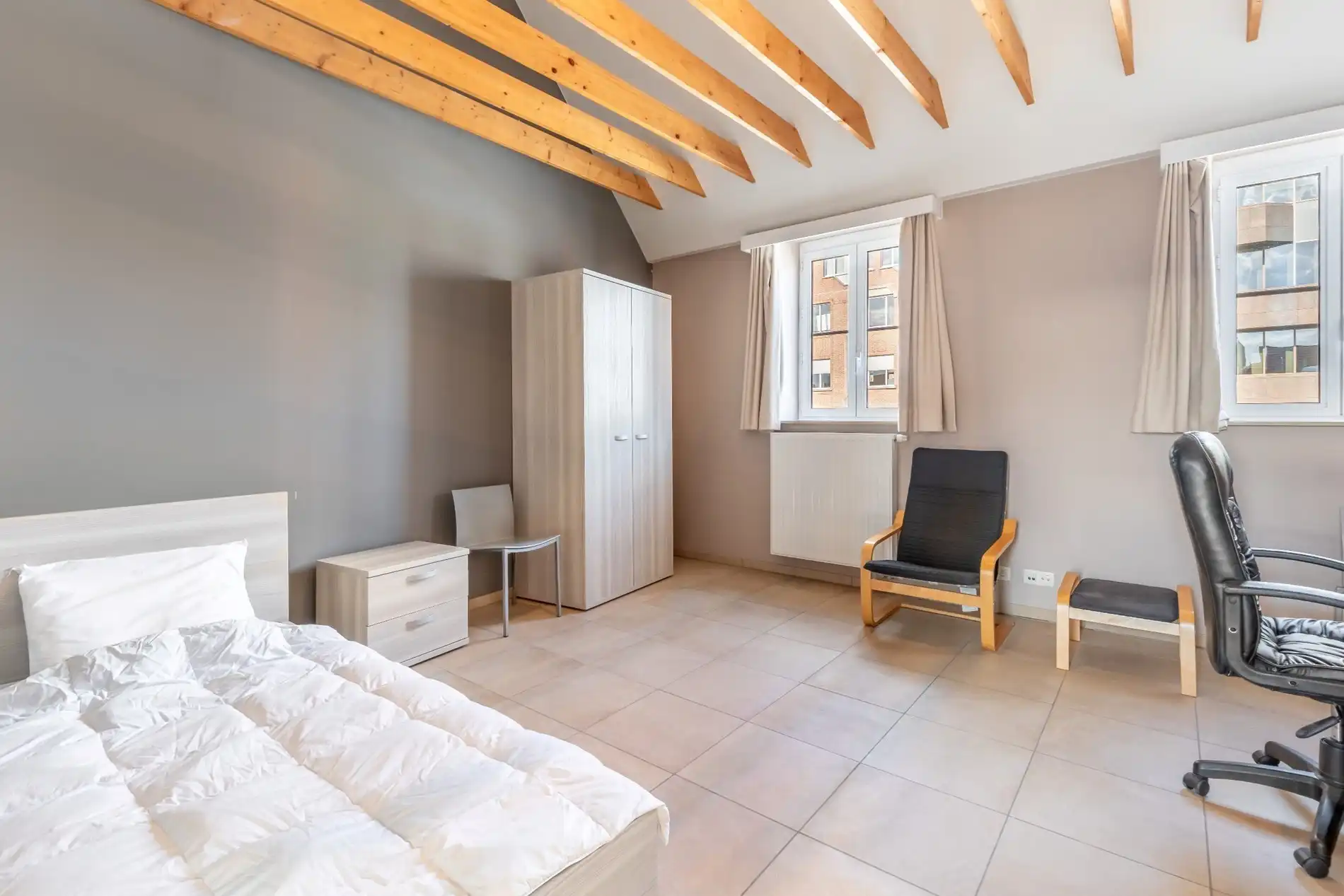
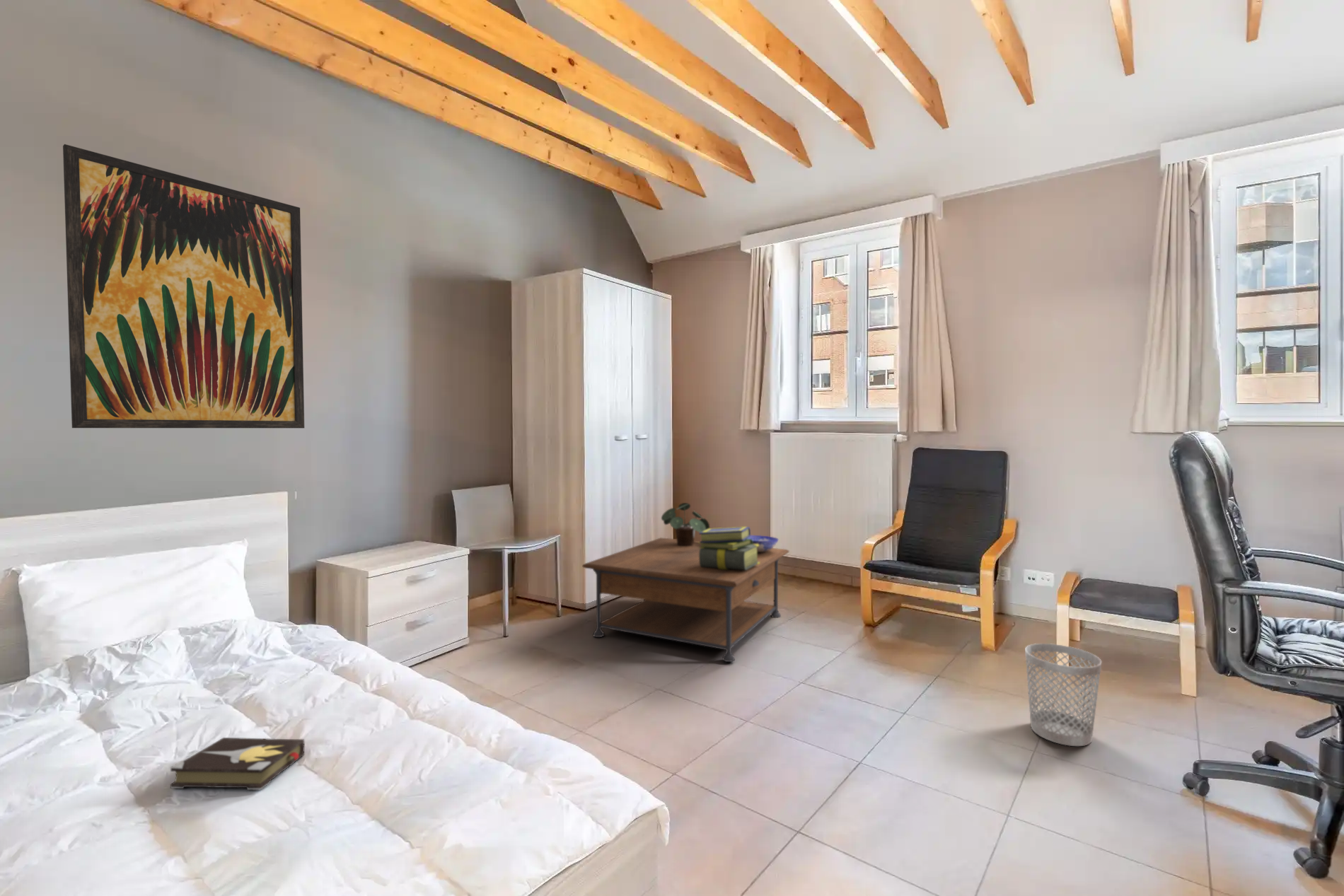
+ wall art [62,144,305,429]
+ stack of books [698,526,760,570]
+ potted plant [661,502,711,547]
+ coffee table [581,537,790,663]
+ ceramic bowl [747,535,779,552]
+ hardback book [170,737,306,791]
+ wastebasket [1024,643,1102,747]
